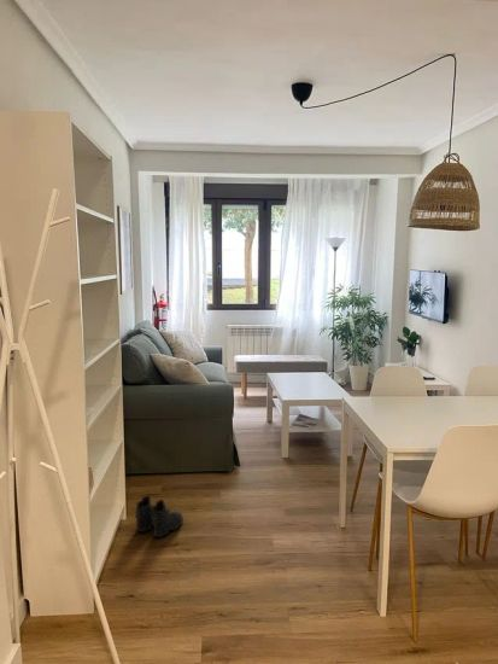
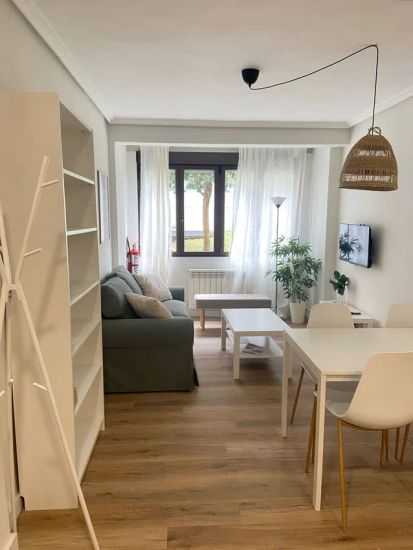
- boots [134,494,184,538]
